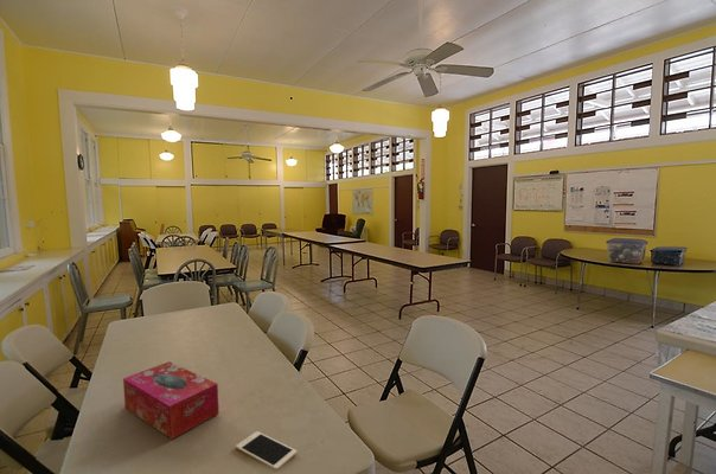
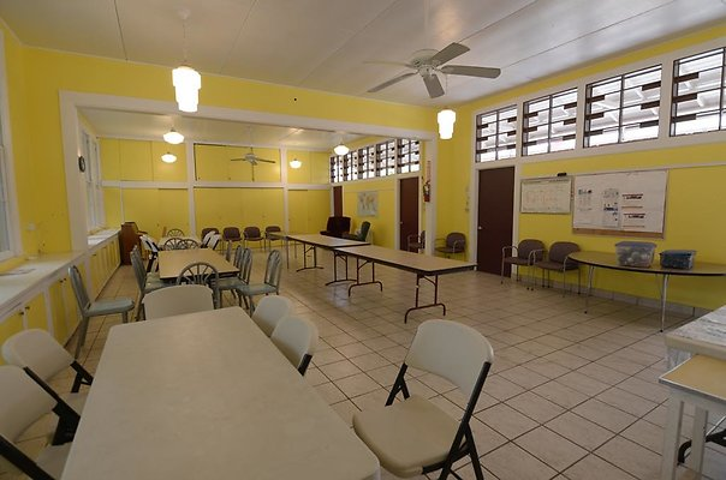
- cell phone [235,430,298,472]
- tissue box [122,360,220,440]
